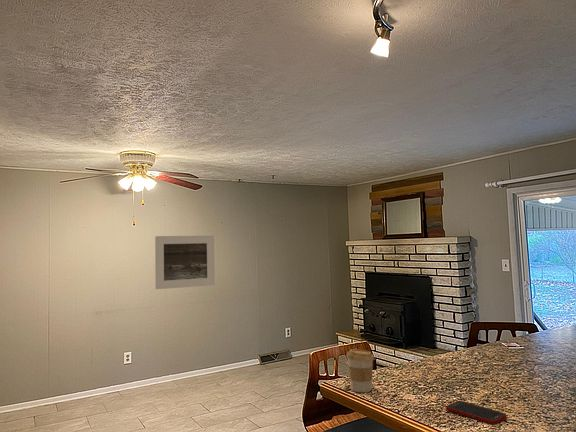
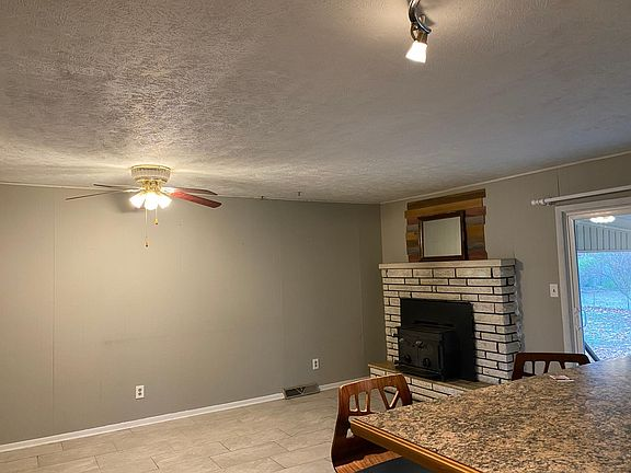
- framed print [154,235,216,290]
- cell phone [445,400,508,425]
- coffee cup [346,348,375,393]
